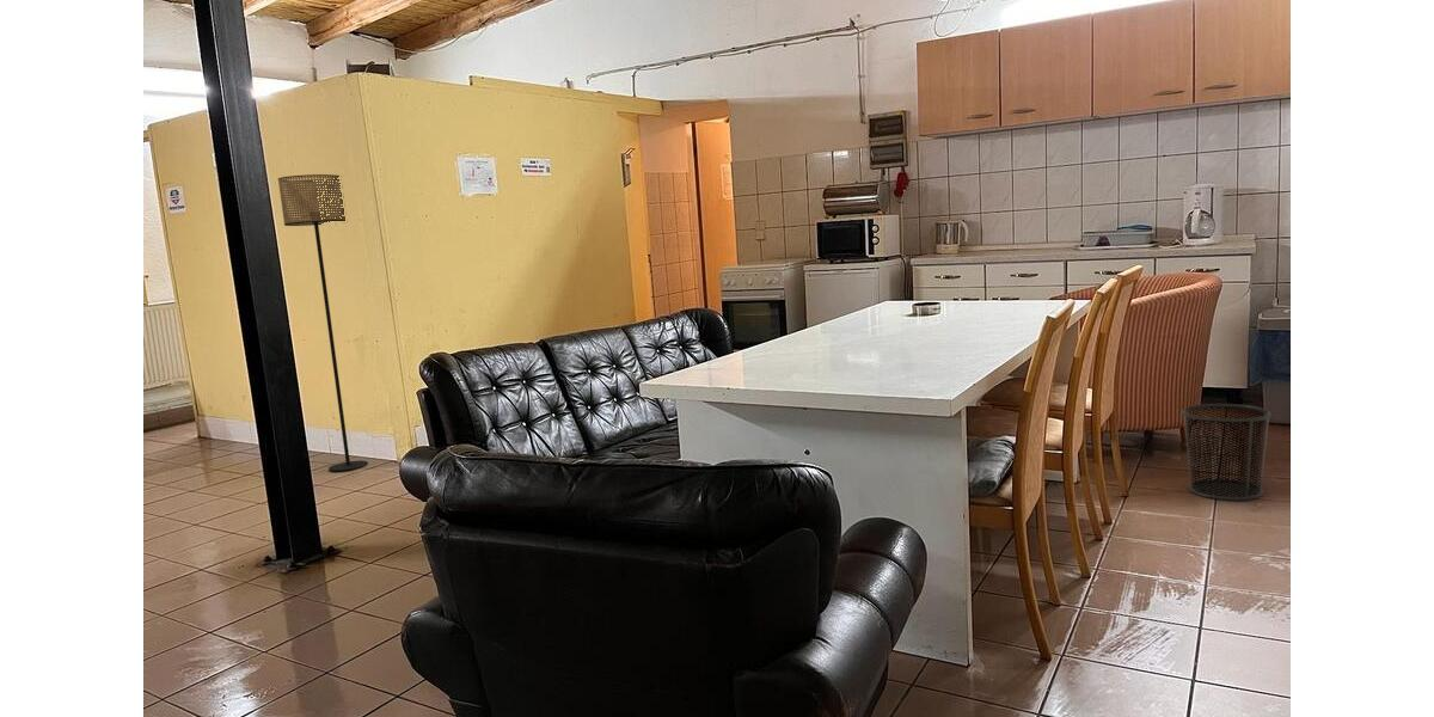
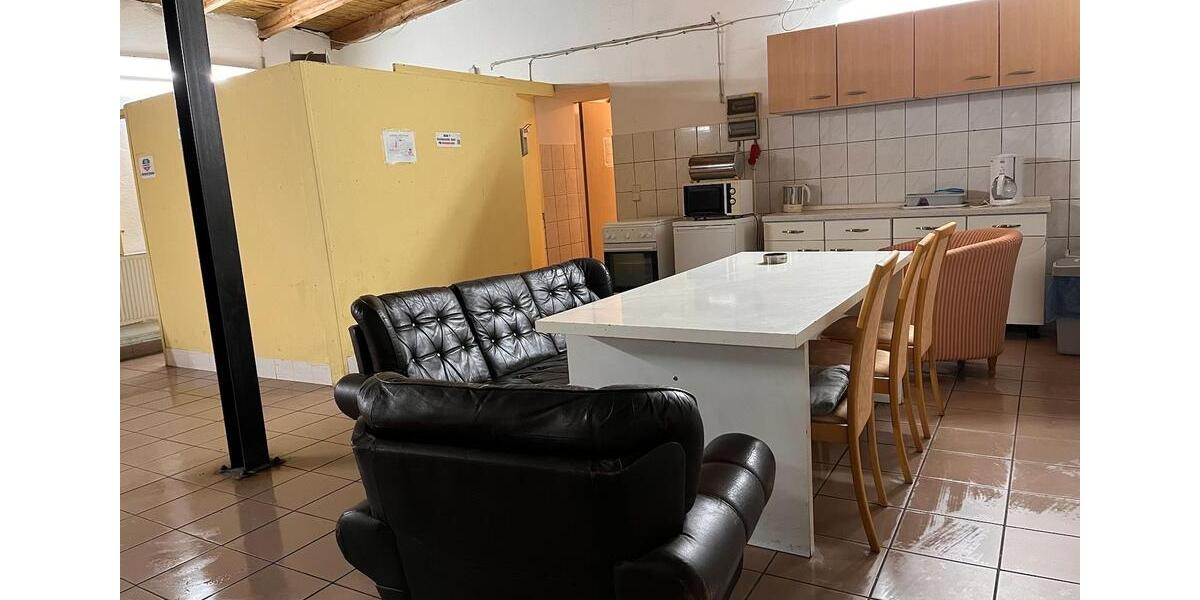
- waste bin [1181,403,1273,502]
- floor lamp [277,173,369,472]
